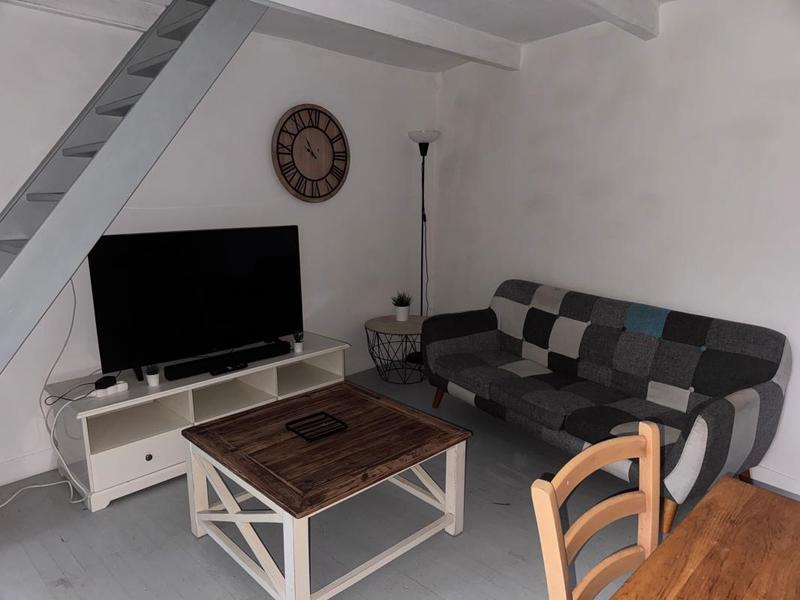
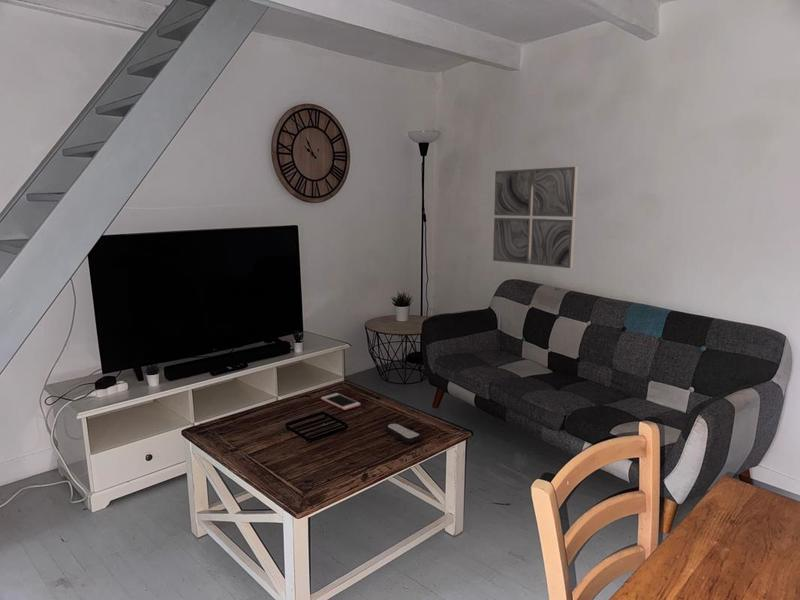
+ wall art [492,166,579,269]
+ cell phone [320,392,361,411]
+ remote control [385,422,423,444]
